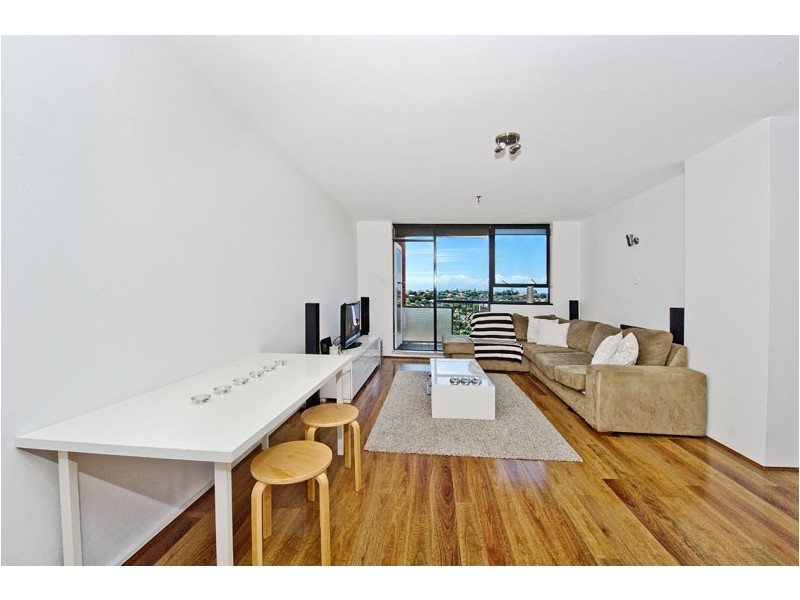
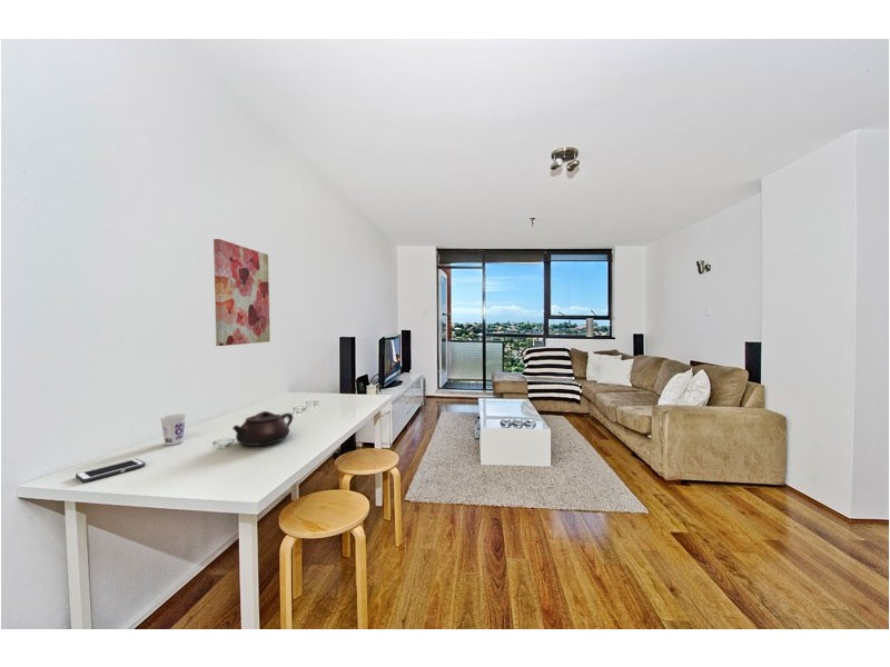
+ teapot [231,410,294,447]
+ wall art [212,238,271,347]
+ cell phone [75,458,146,482]
+ cup [159,414,187,446]
